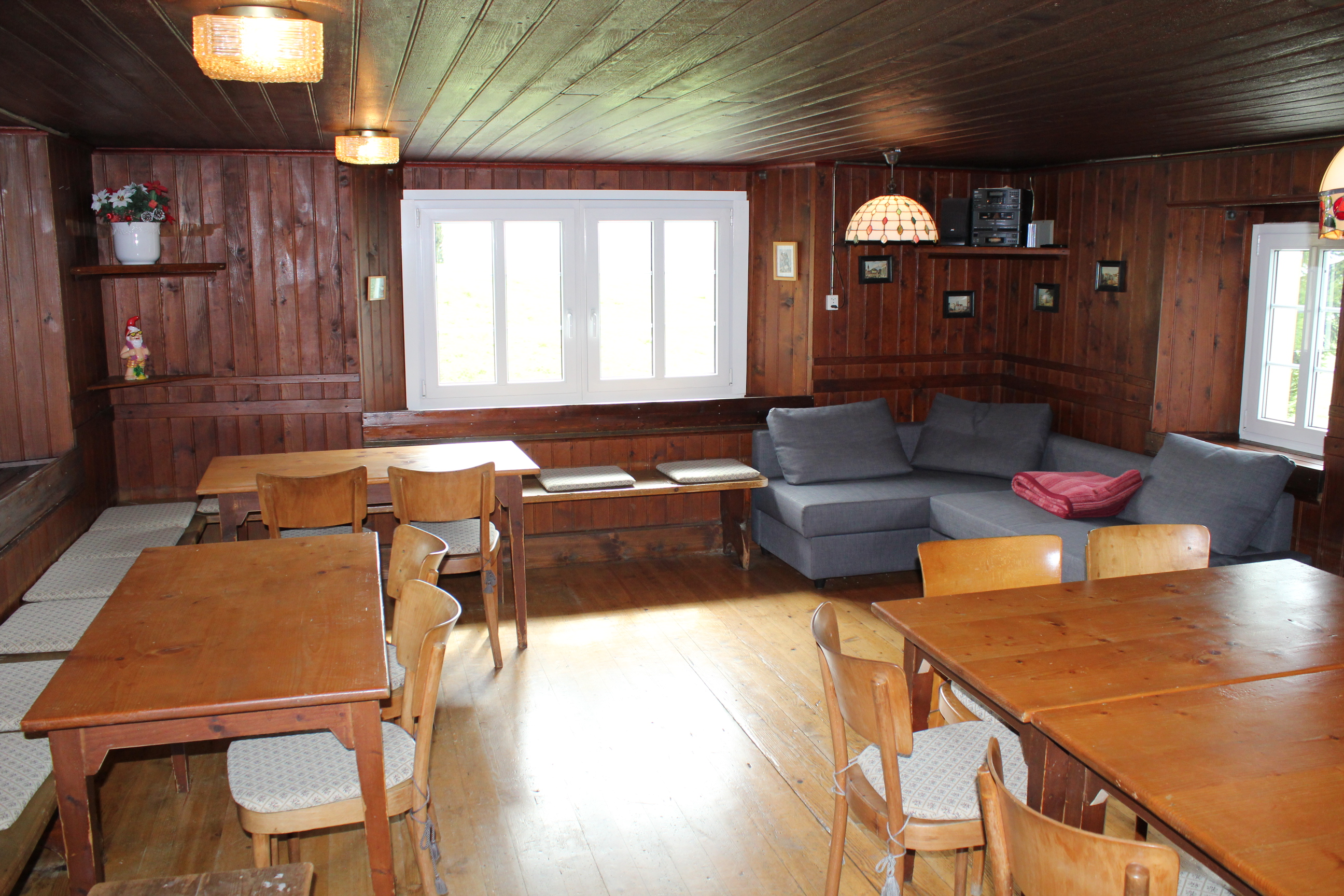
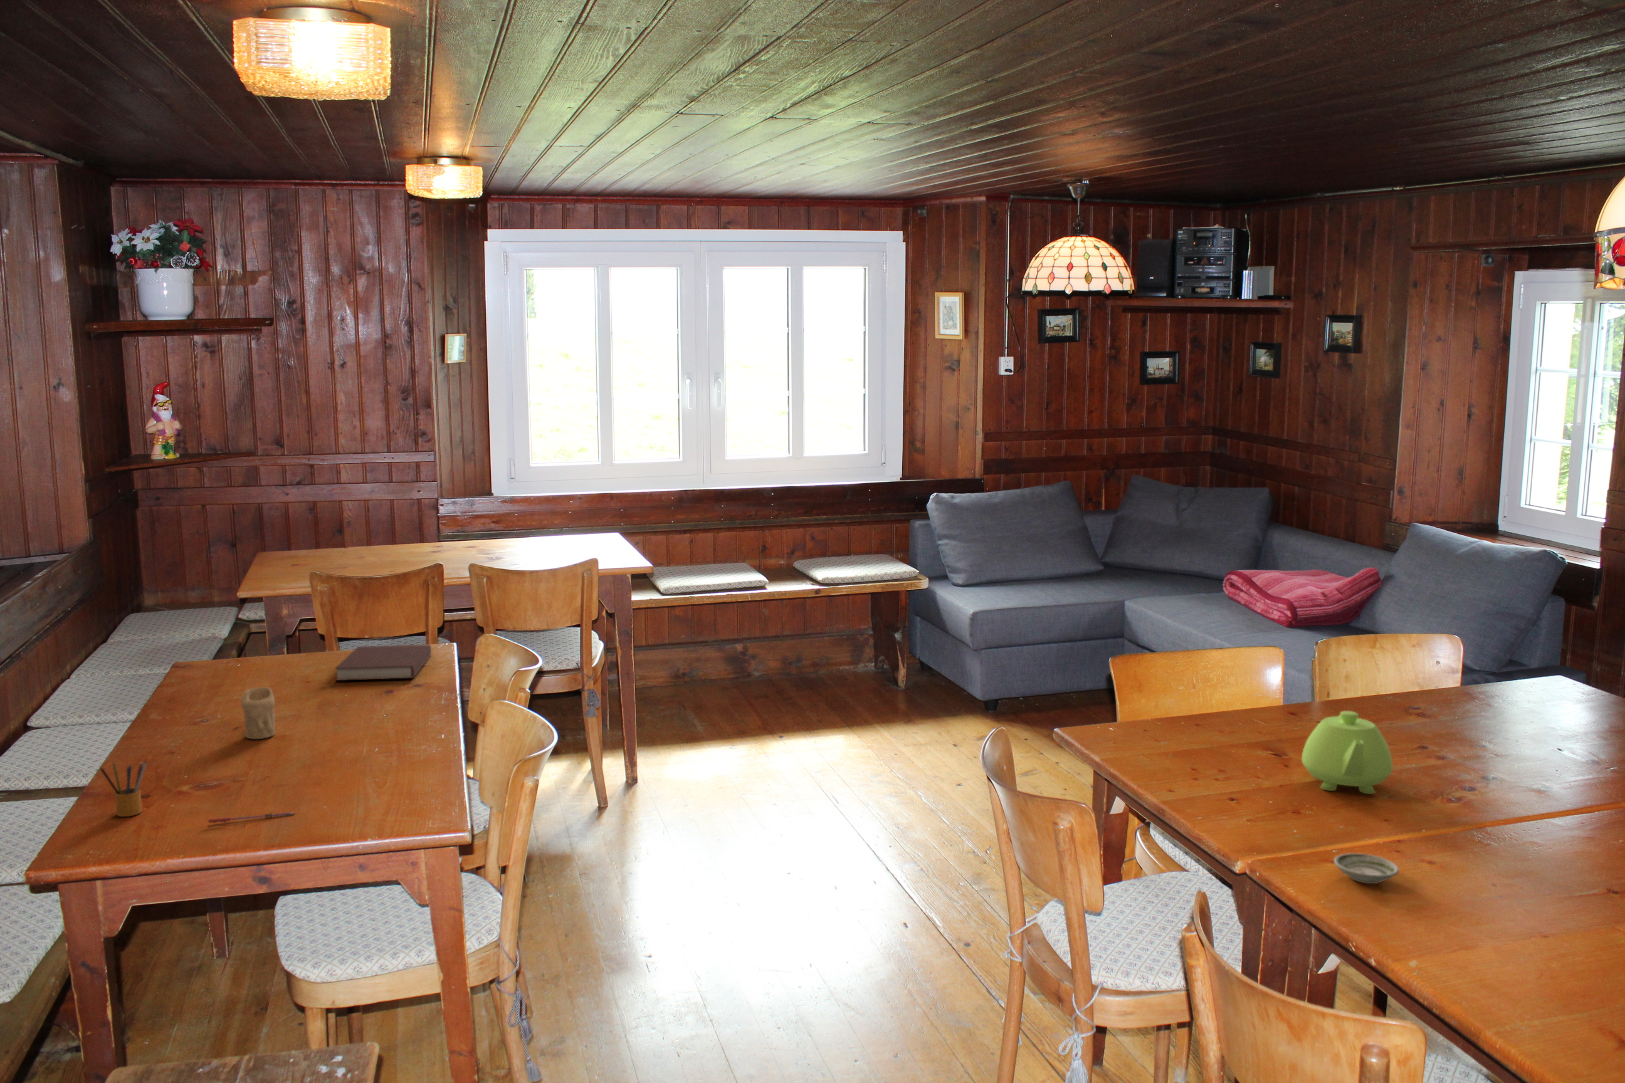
+ notebook [334,644,432,682]
+ pencil box [98,758,148,817]
+ pen [208,811,295,823]
+ teapot [1301,711,1393,794]
+ candle [241,687,276,740]
+ saucer [1332,852,1399,885]
